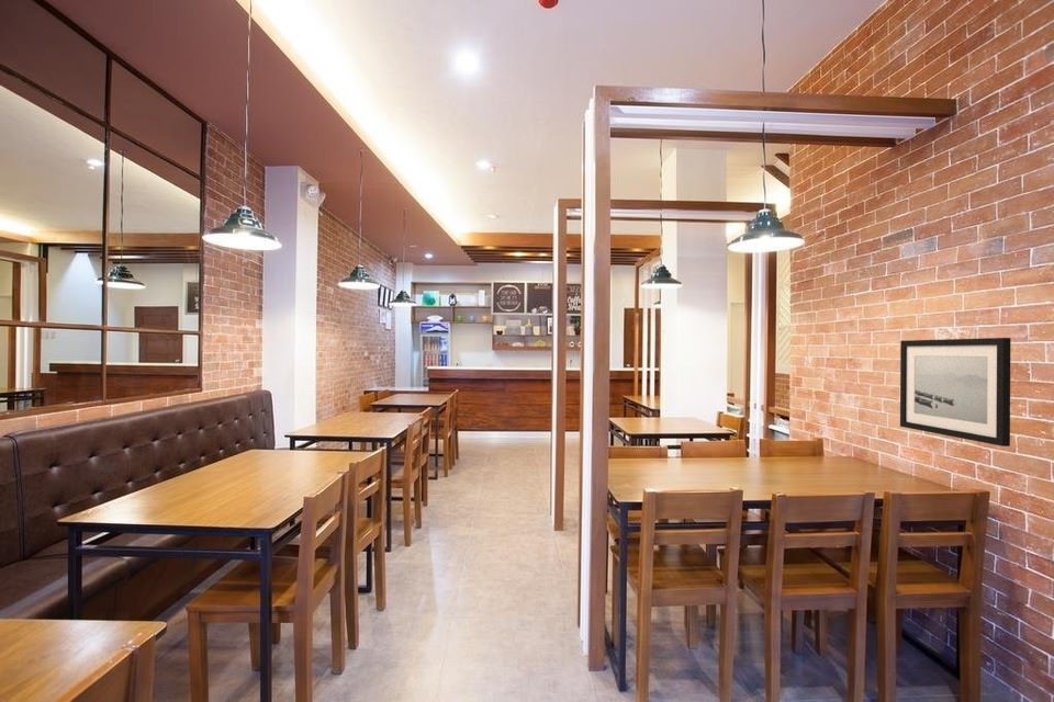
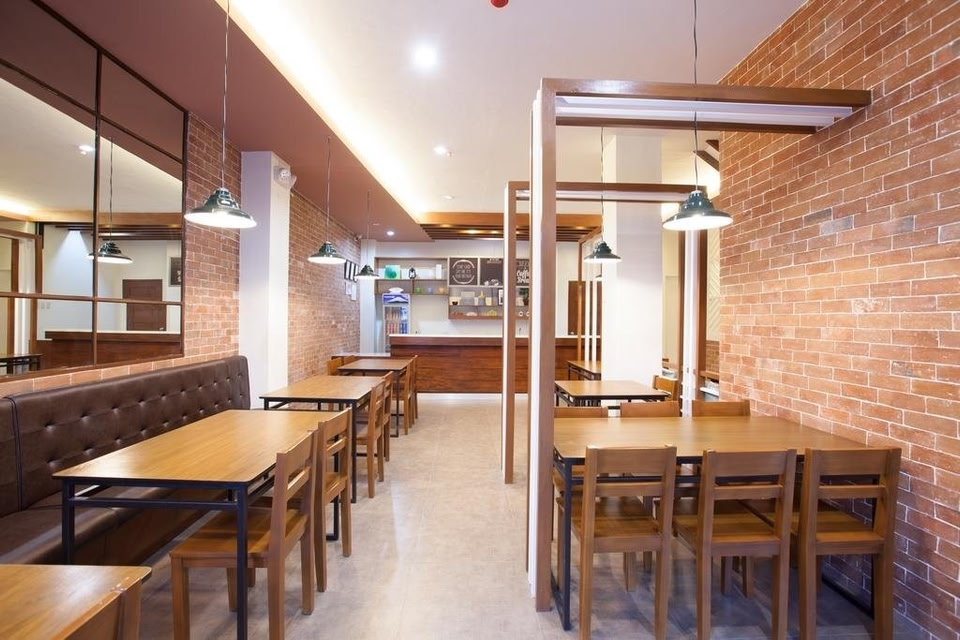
- wall art [899,337,1012,448]
